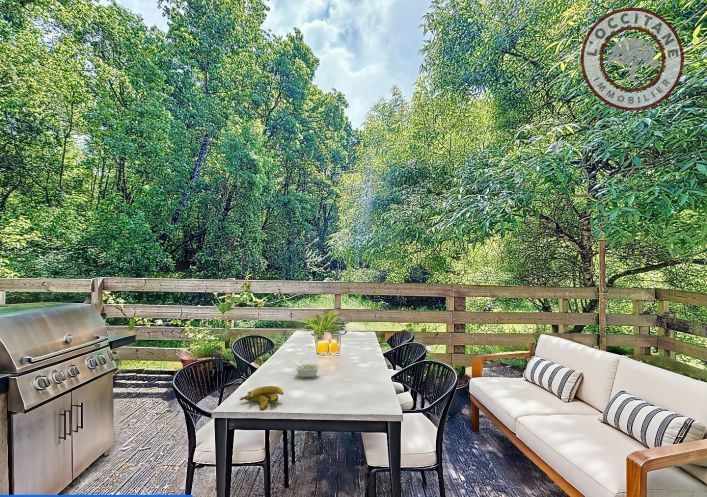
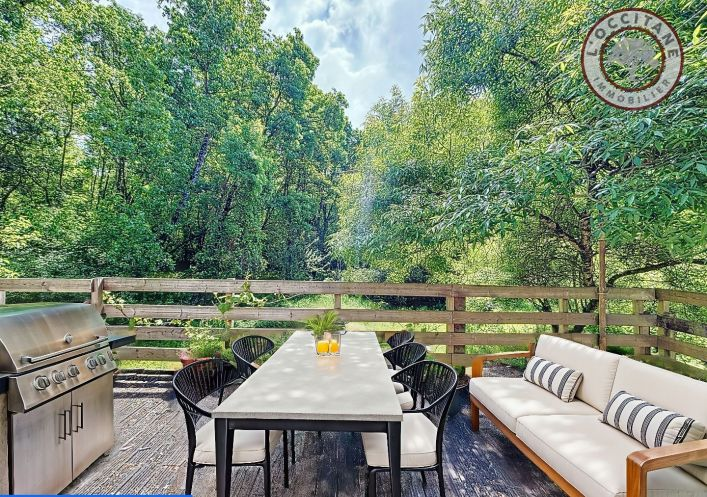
- banana [238,385,285,411]
- legume [294,361,321,379]
